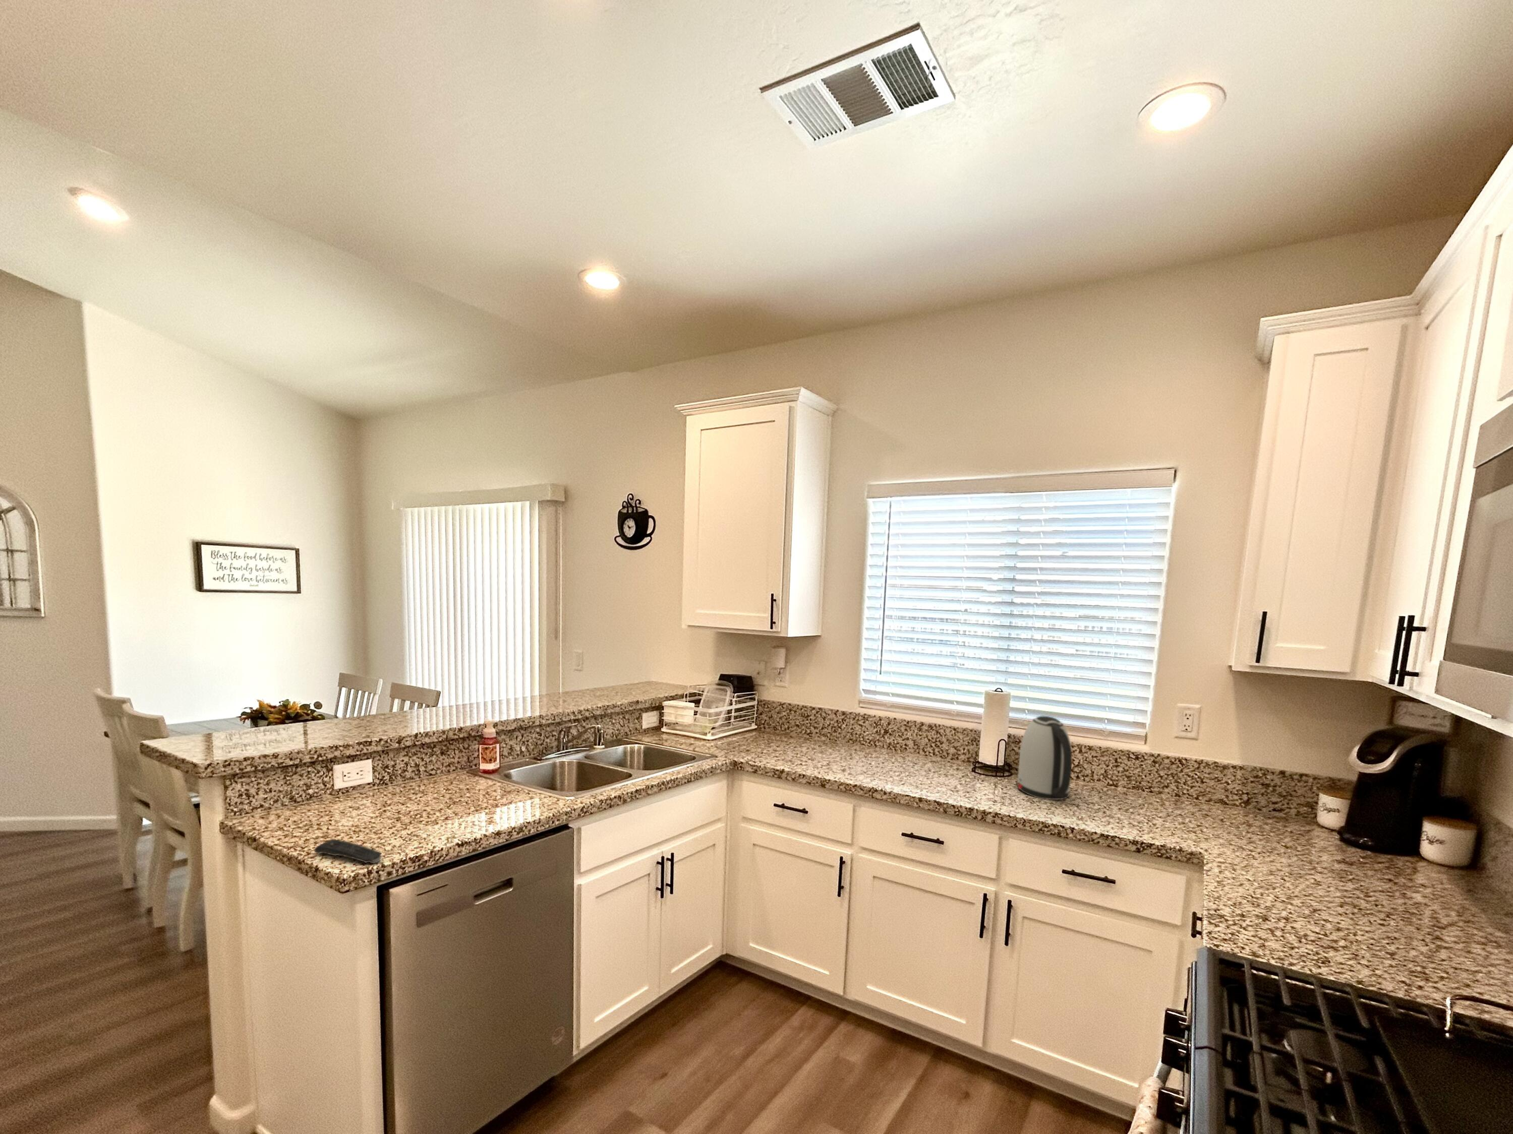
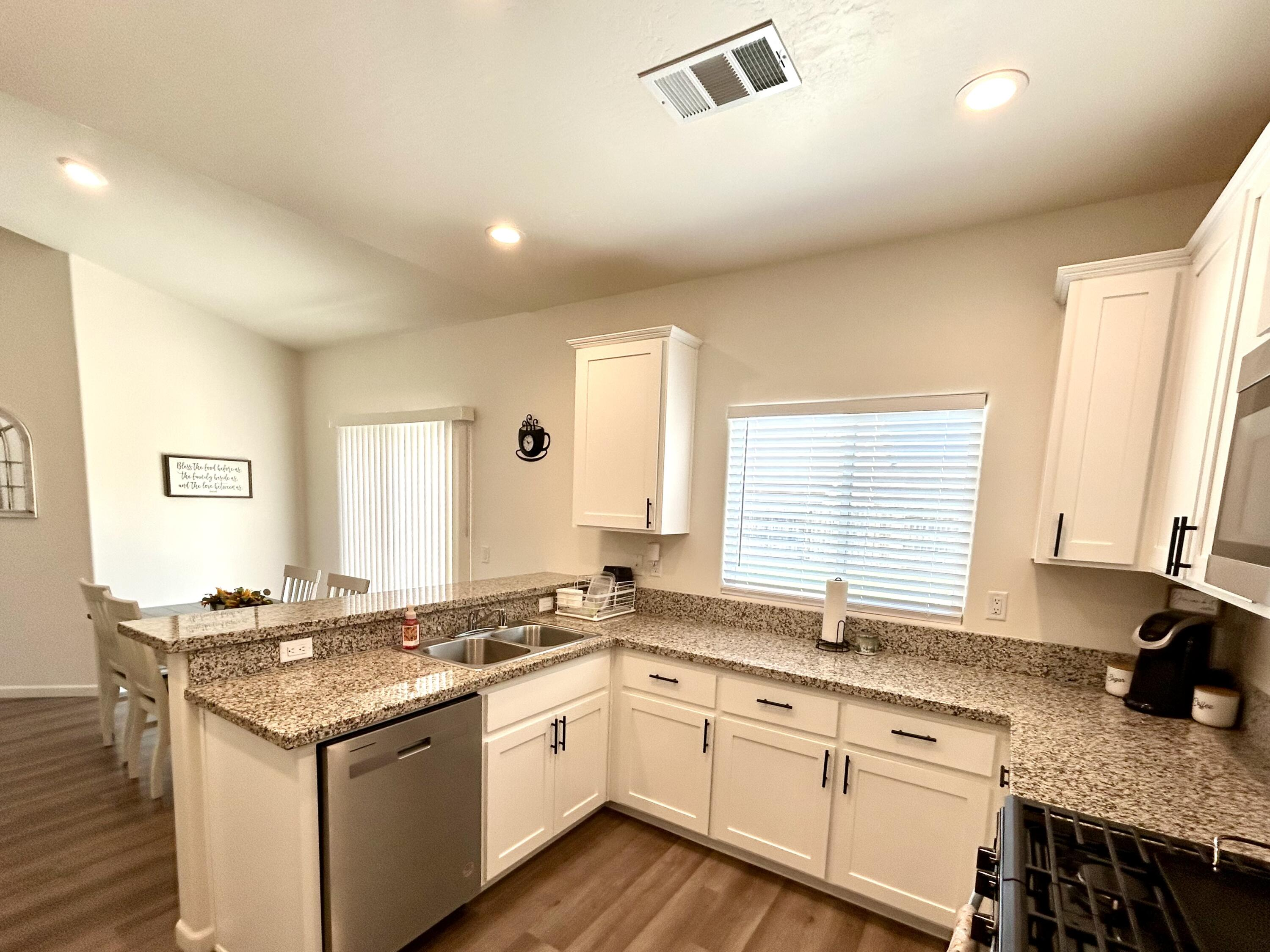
- kettle [1016,716,1072,800]
- remote control [315,839,382,864]
